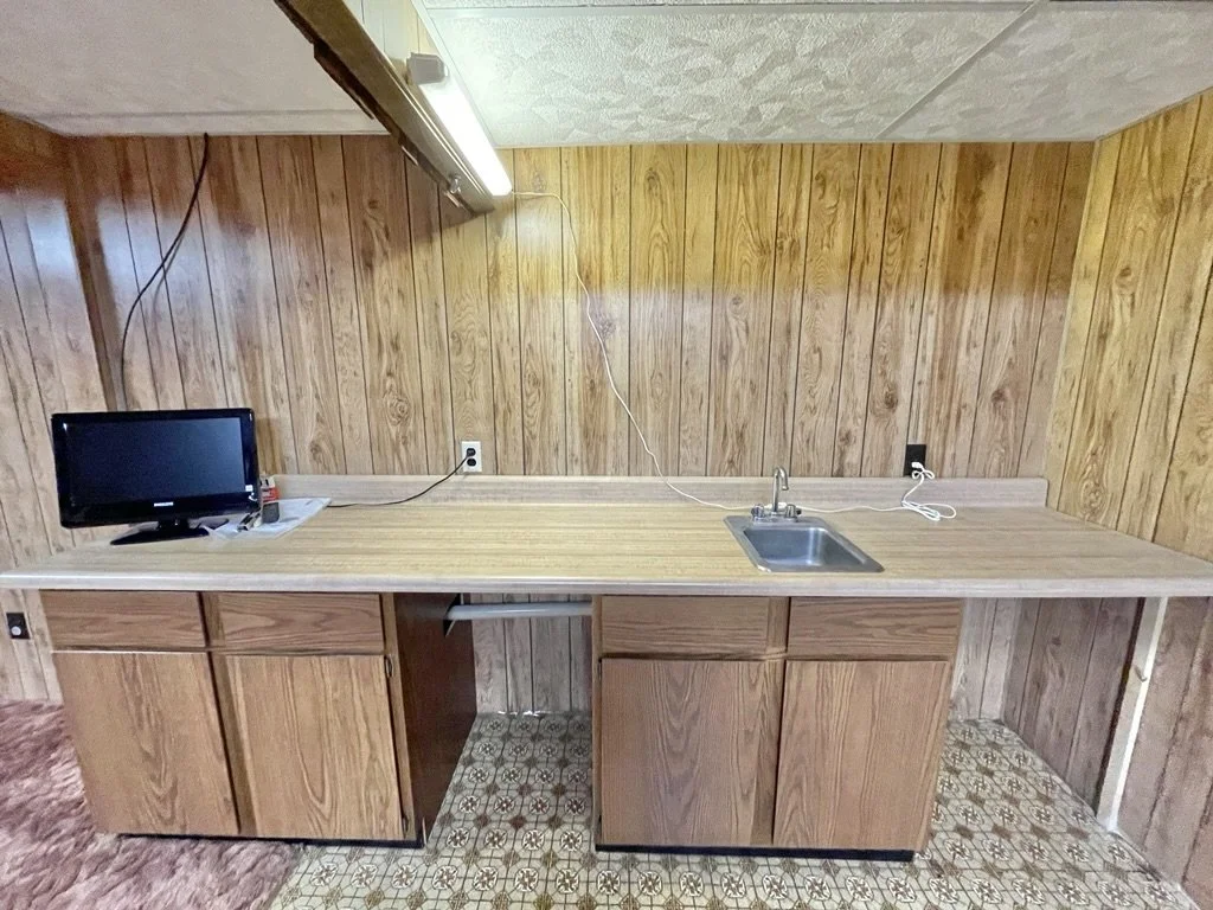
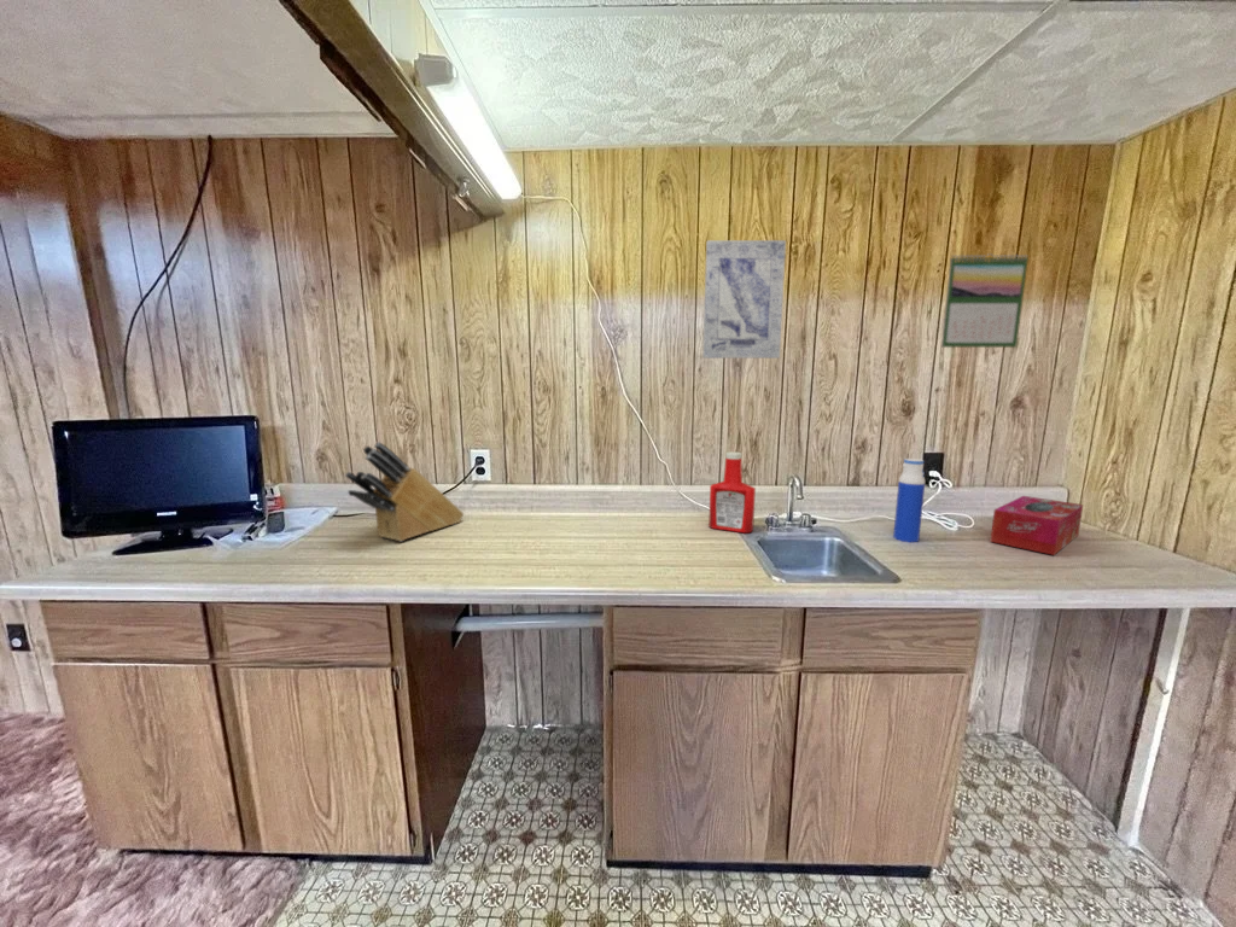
+ soap bottle [707,450,757,535]
+ tissue box [989,495,1084,556]
+ water bottle [892,457,926,543]
+ calendar [940,252,1030,349]
+ wall art [701,239,787,360]
+ knife block [344,441,465,542]
